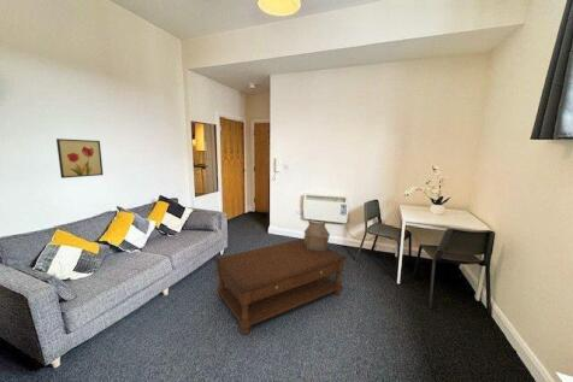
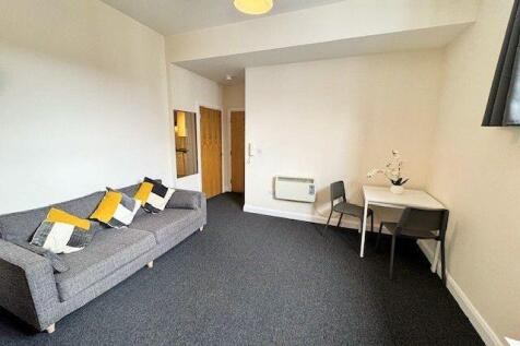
- hut [303,218,331,251]
- wall art [55,137,105,180]
- coffee table [213,237,348,336]
